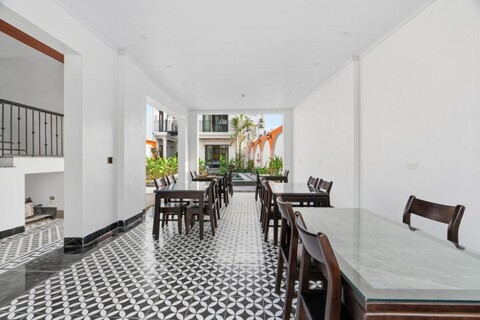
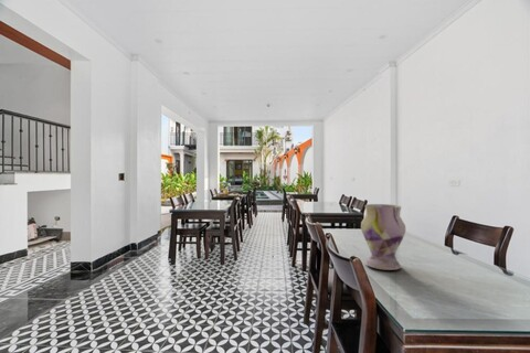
+ vase [360,203,406,271]
